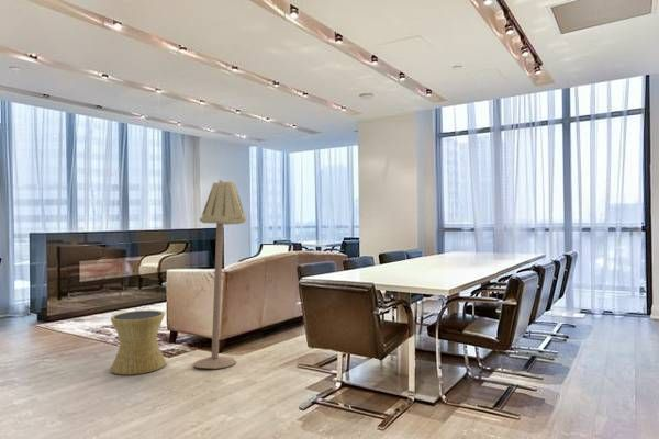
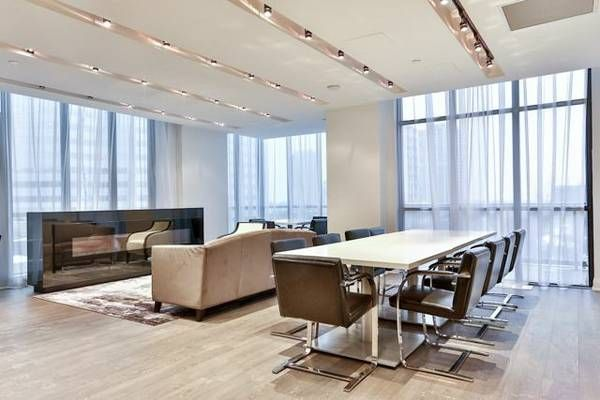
- side table [110,309,167,375]
- floor lamp [192,179,247,370]
